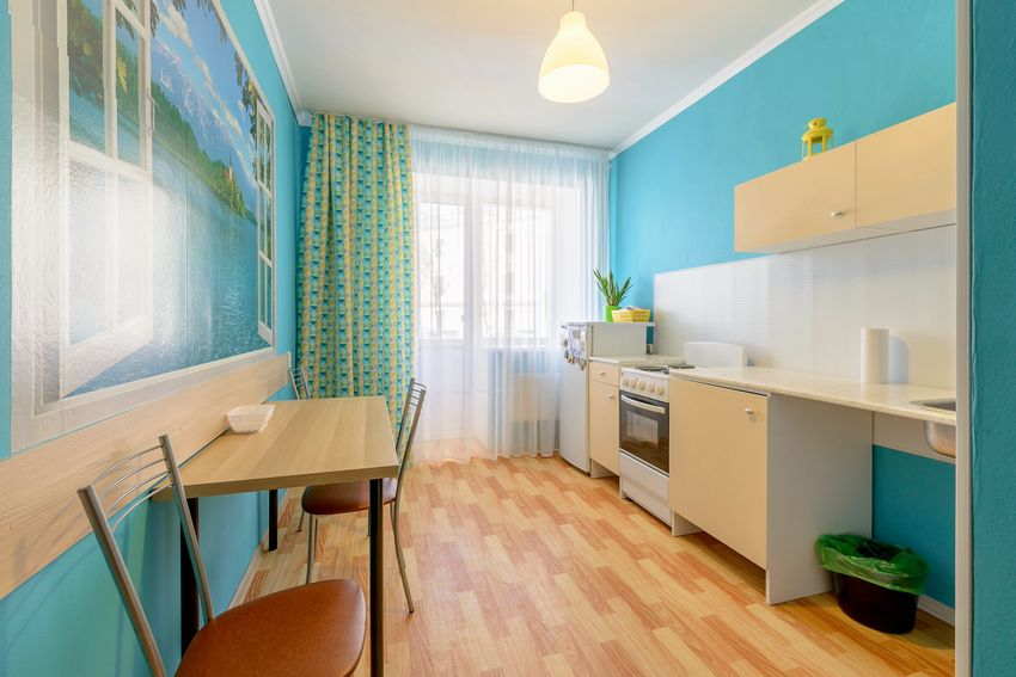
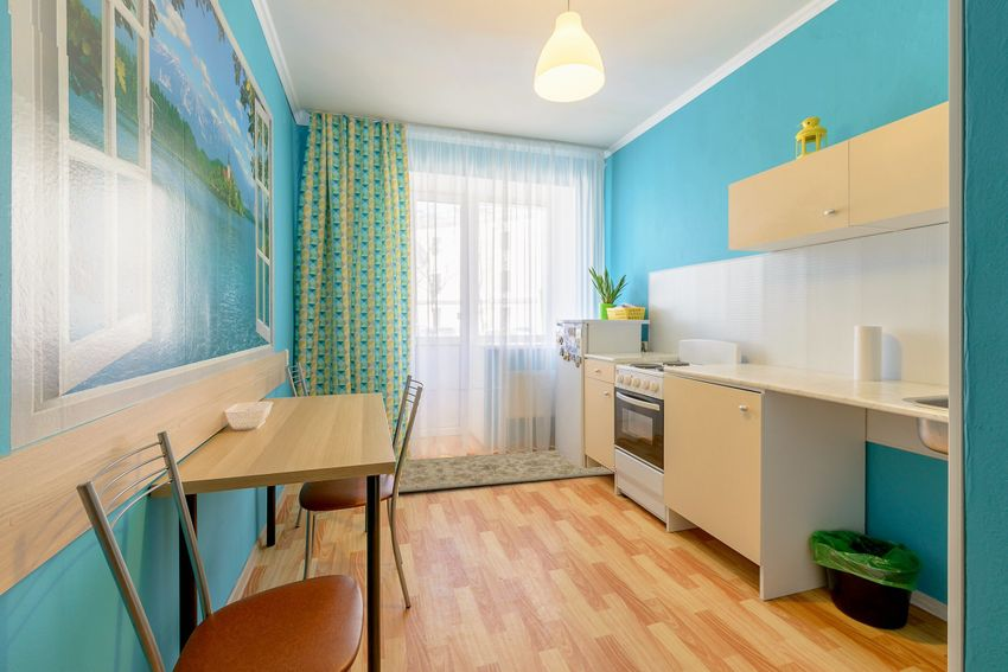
+ rug [397,449,615,493]
